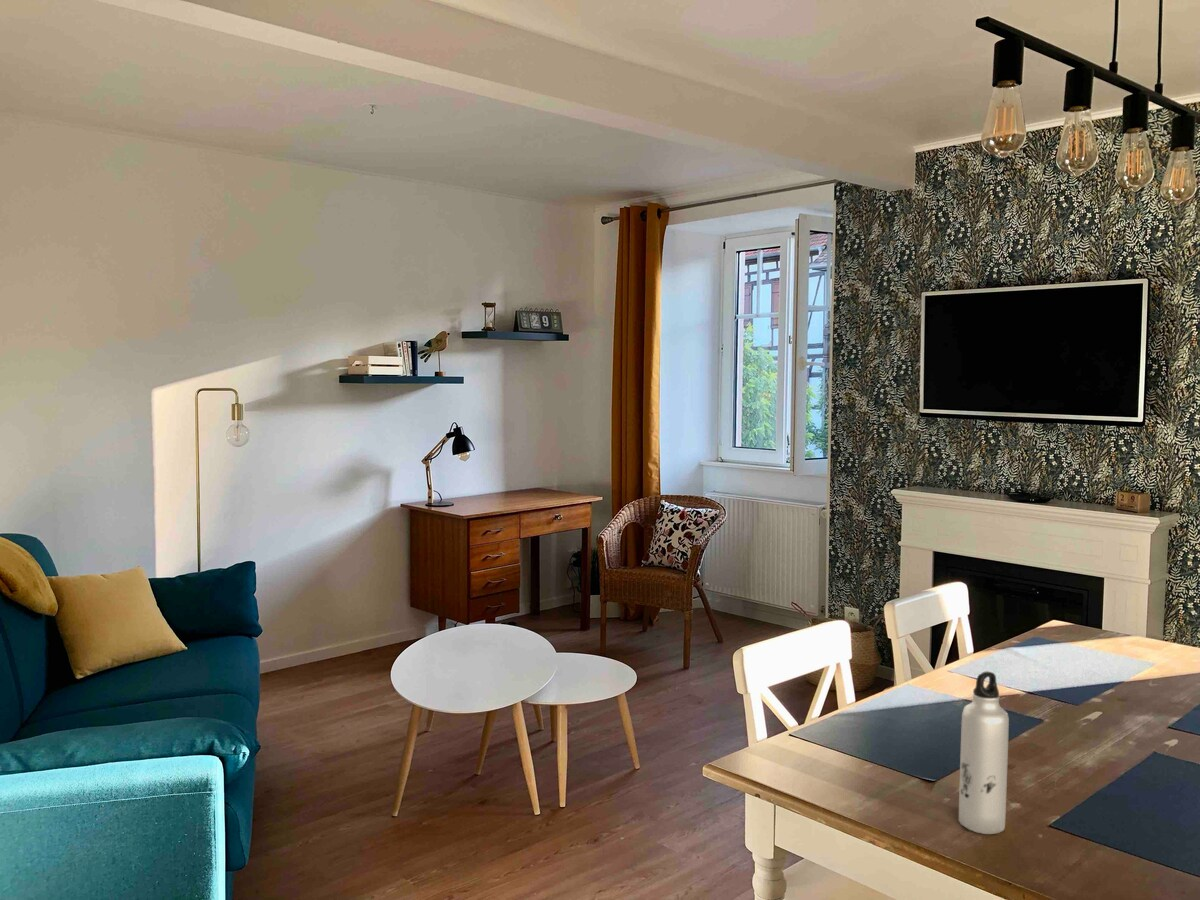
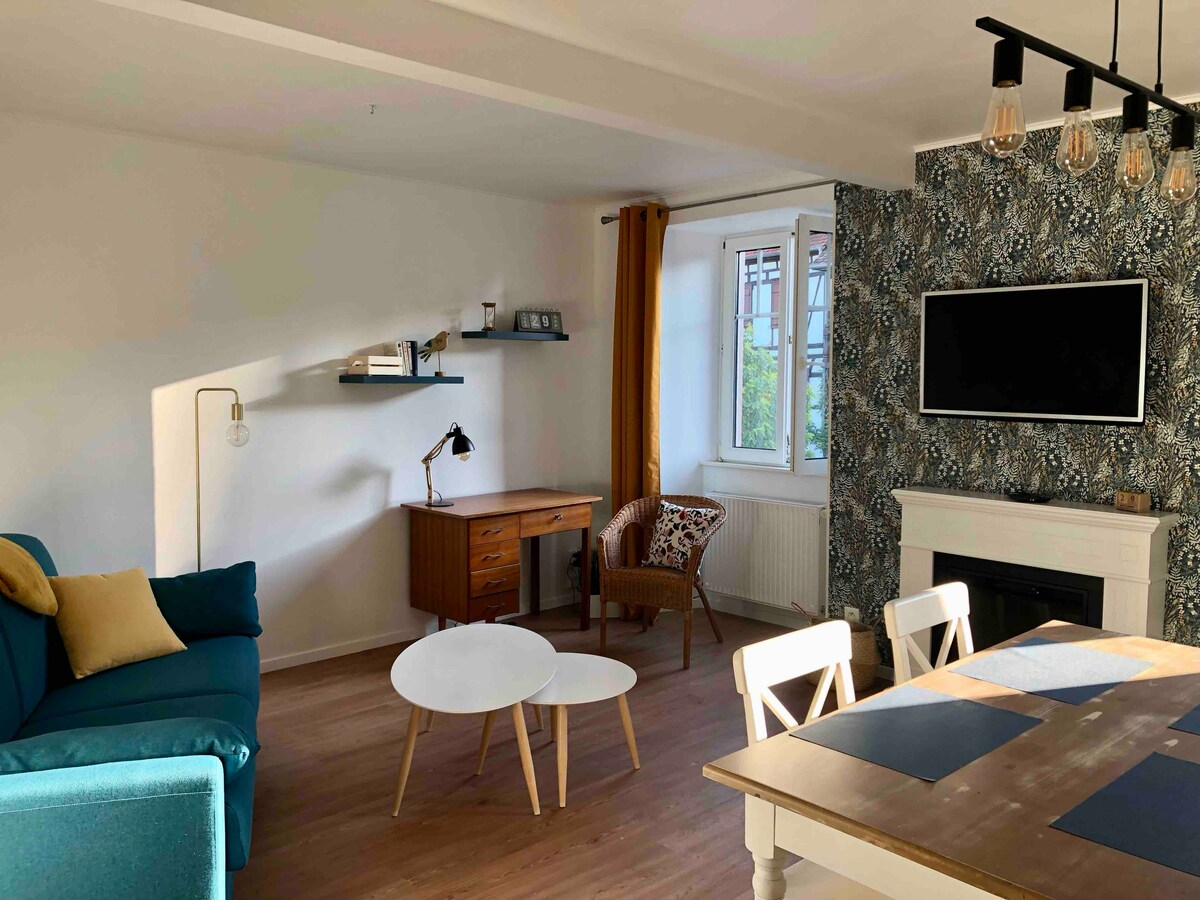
- water bottle [958,670,1010,835]
